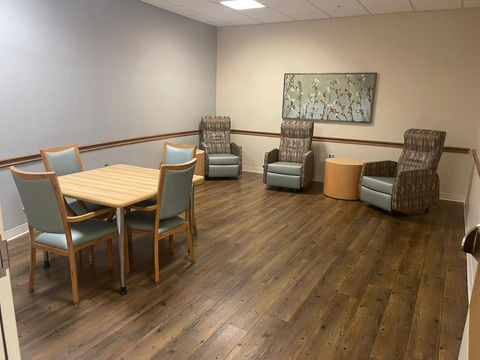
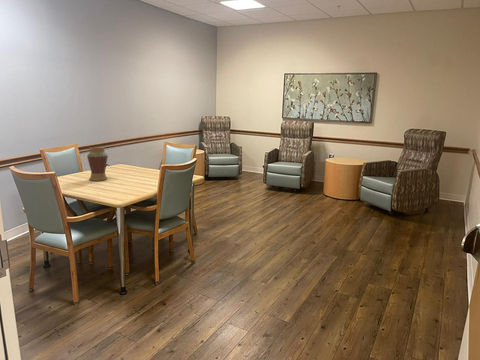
+ vase [86,147,109,182]
